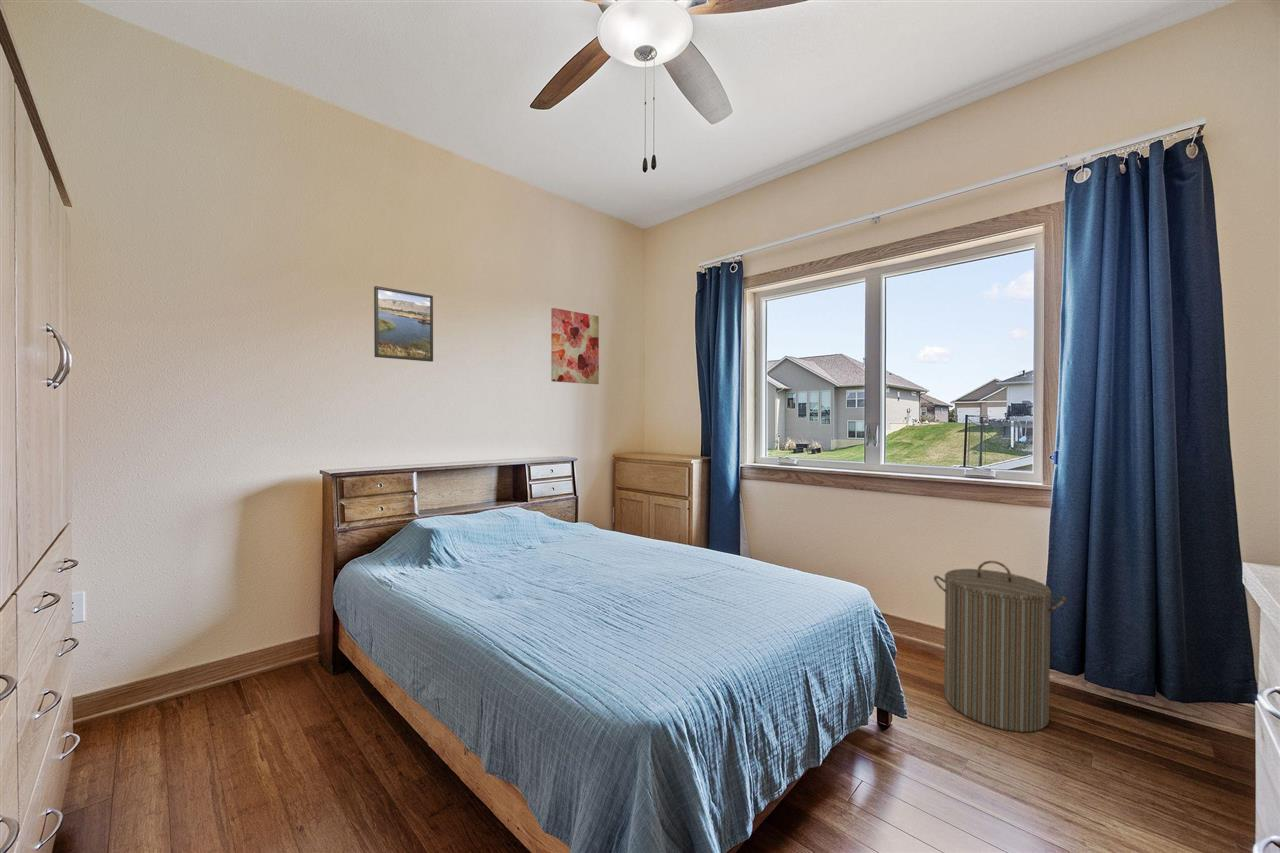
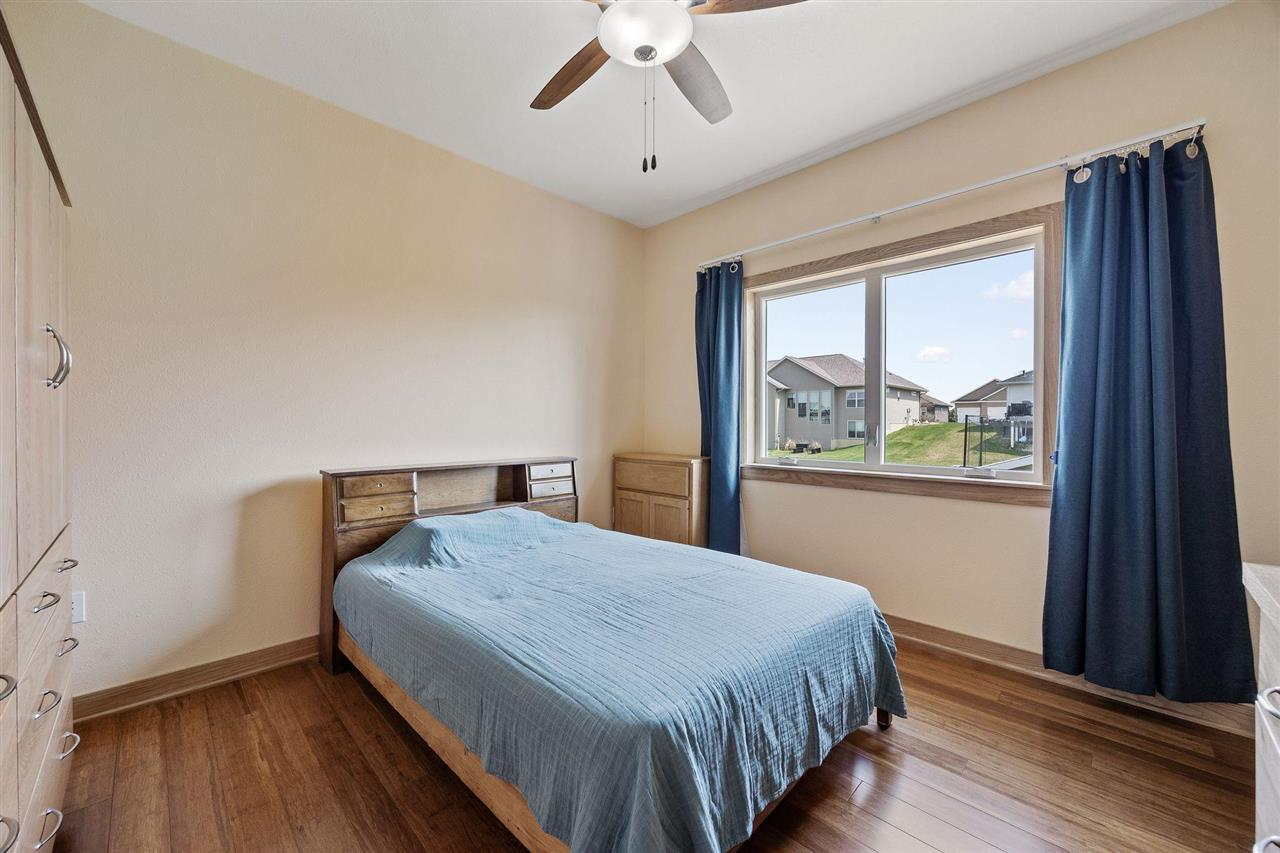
- laundry hamper [933,560,1067,733]
- wall art [550,307,600,385]
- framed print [373,285,434,363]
